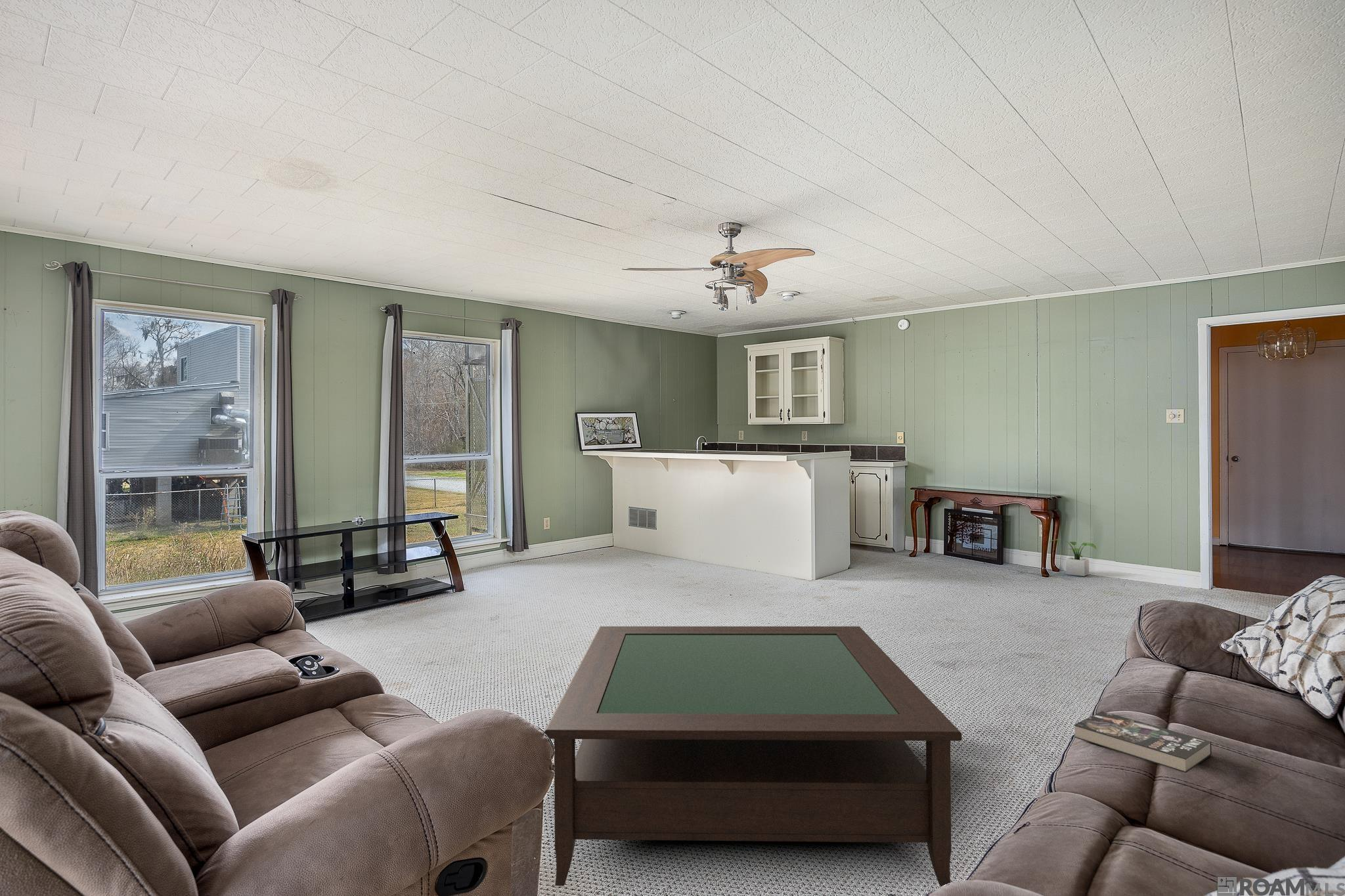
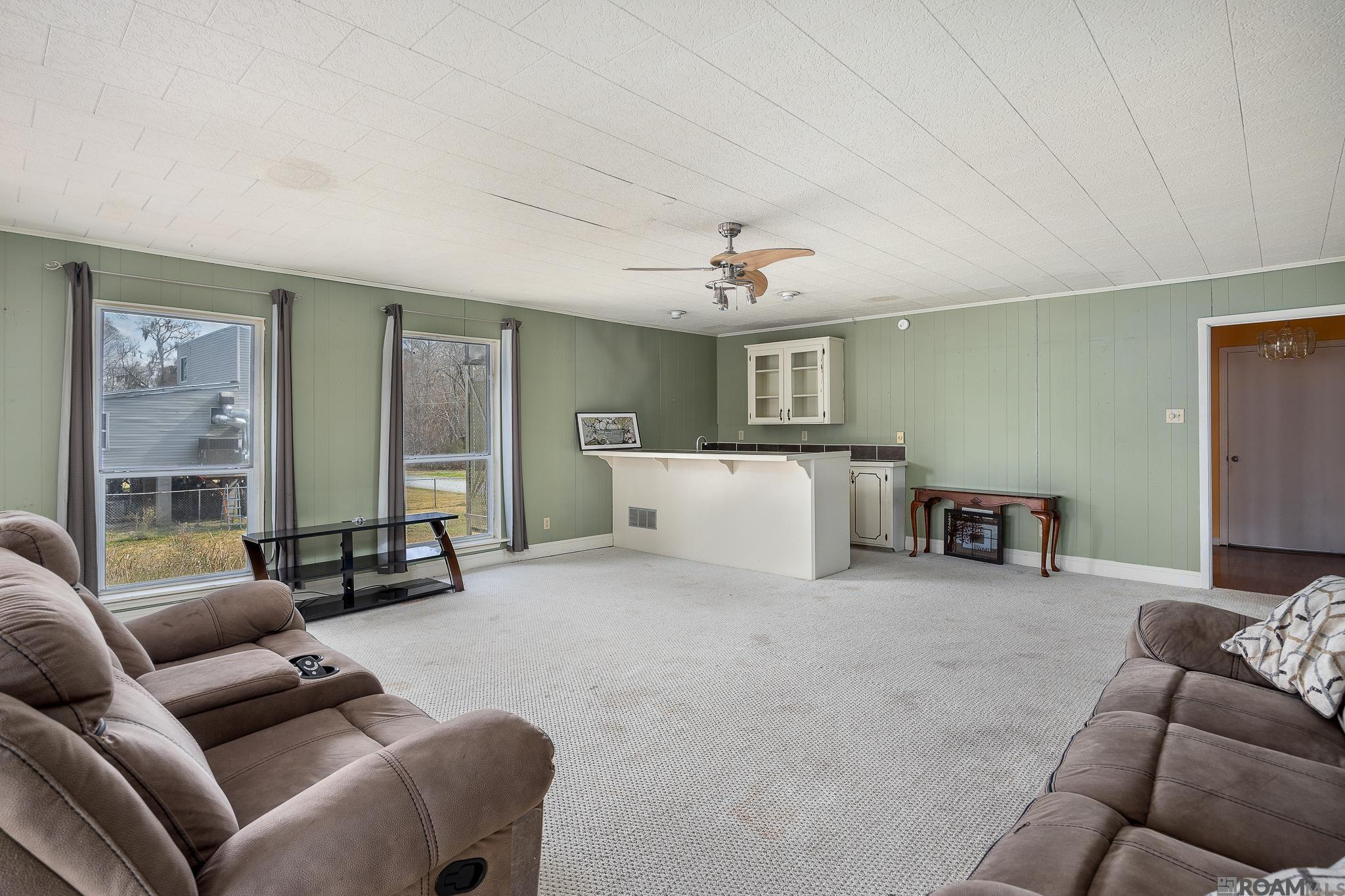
- coffee table [544,626,962,887]
- potted plant [1048,538,1097,577]
- book [1073,711,1212,773]
